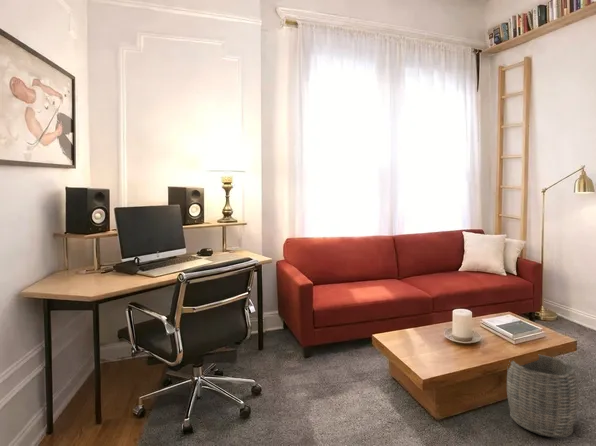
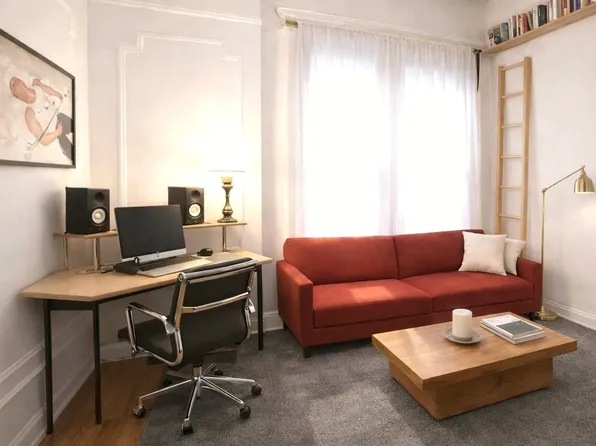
- woven basket [506,354,579,439]
